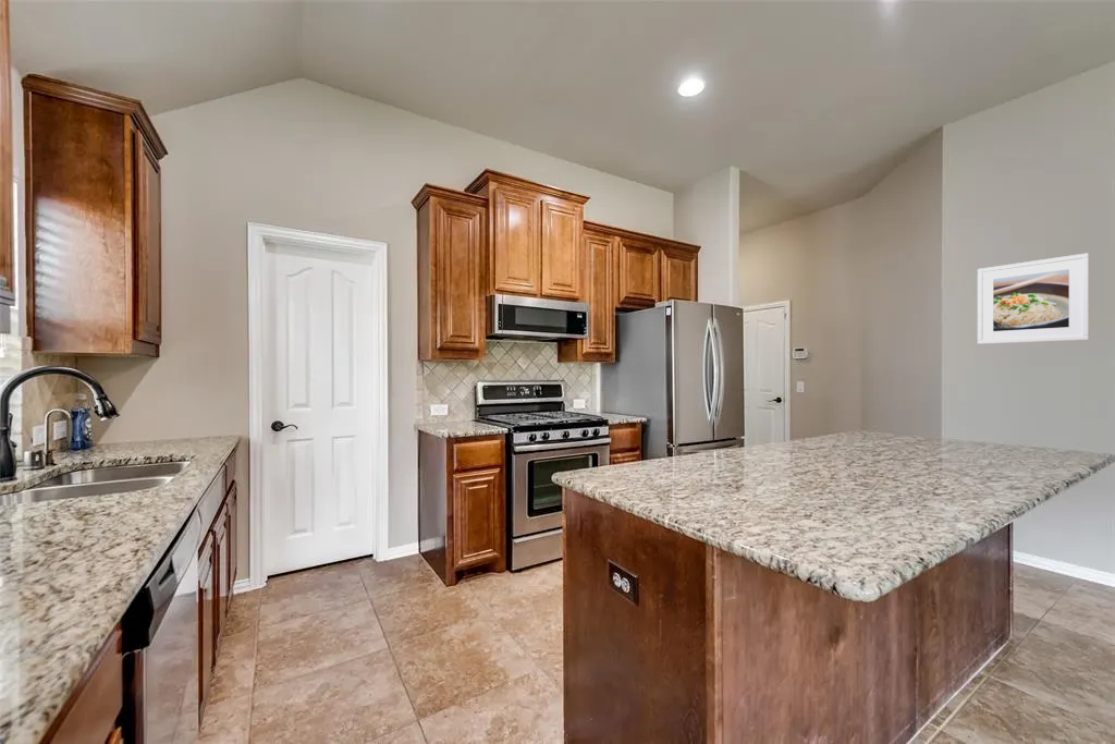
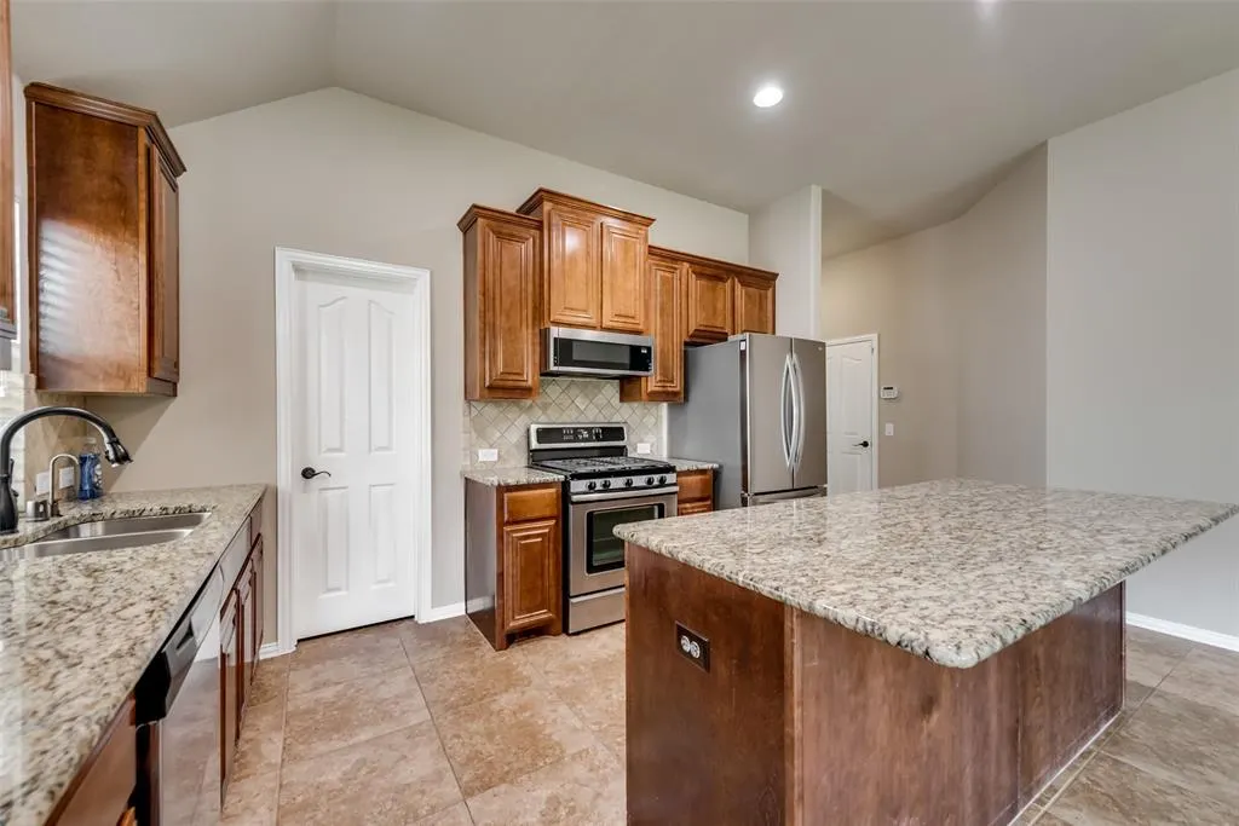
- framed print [977,252,1091,345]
